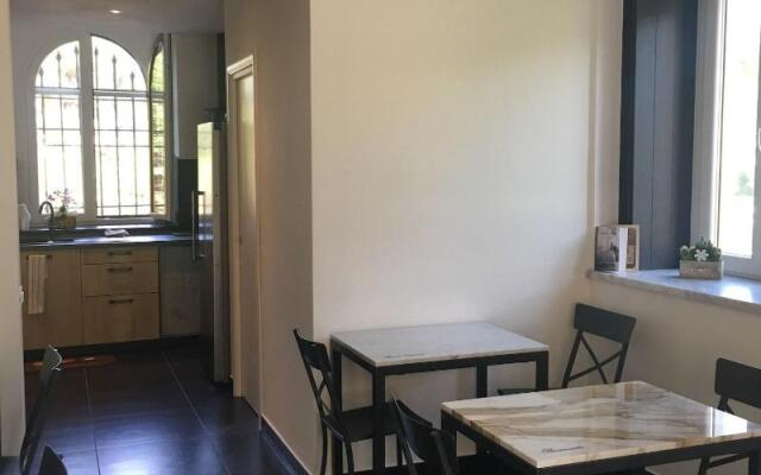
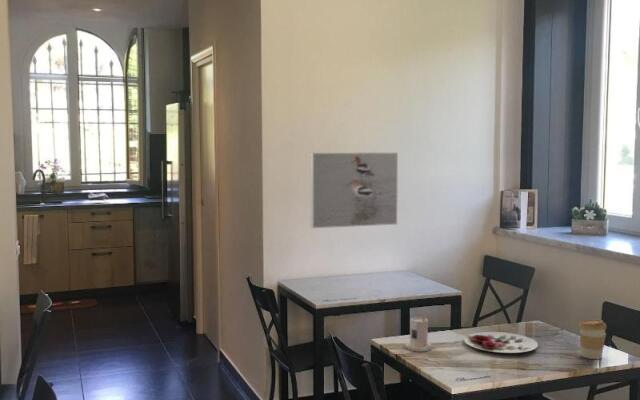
+ candle [405,315,433,352]
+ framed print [310,151,399,229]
+ plate [463,331,539,354]
+ coffee cup [577,319,608,360]
